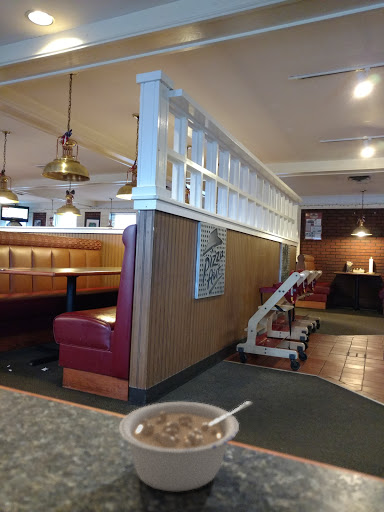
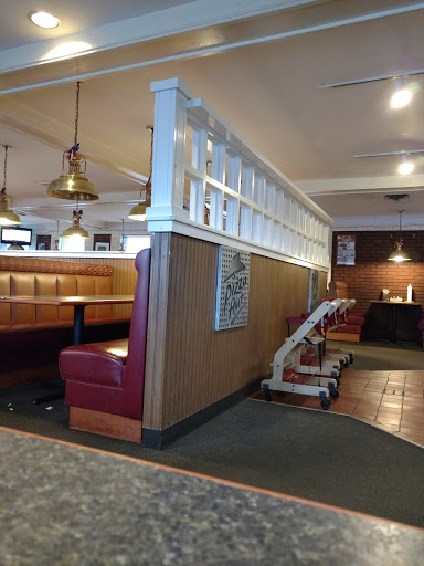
- legume [118,400,254,493]
